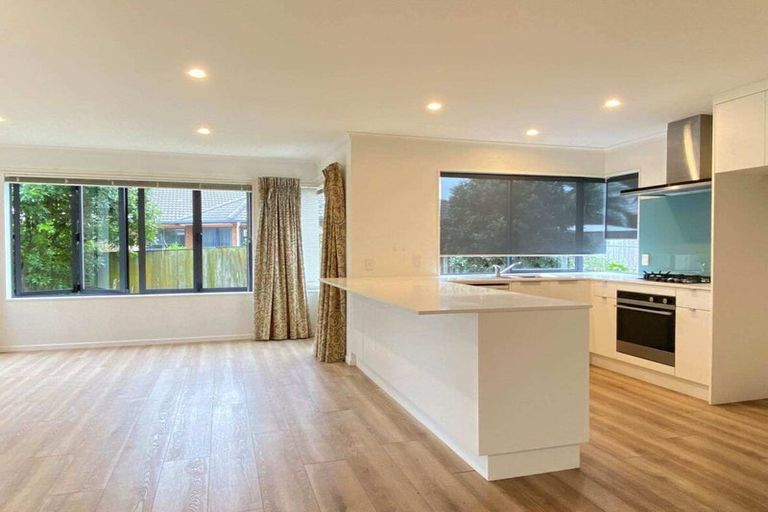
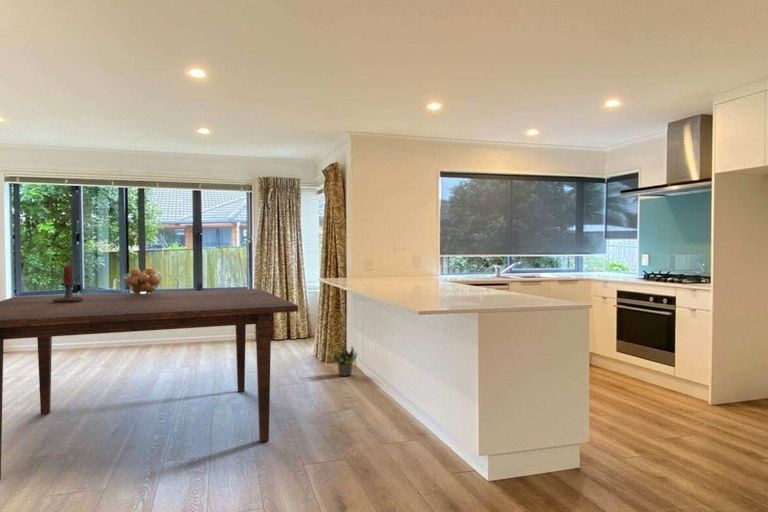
+ fruit basket [123,267,163,294]
+ potted plant [325,345,358,377]
+ table [0,288,299,481]
+ candle holder [53,264,84,303]
